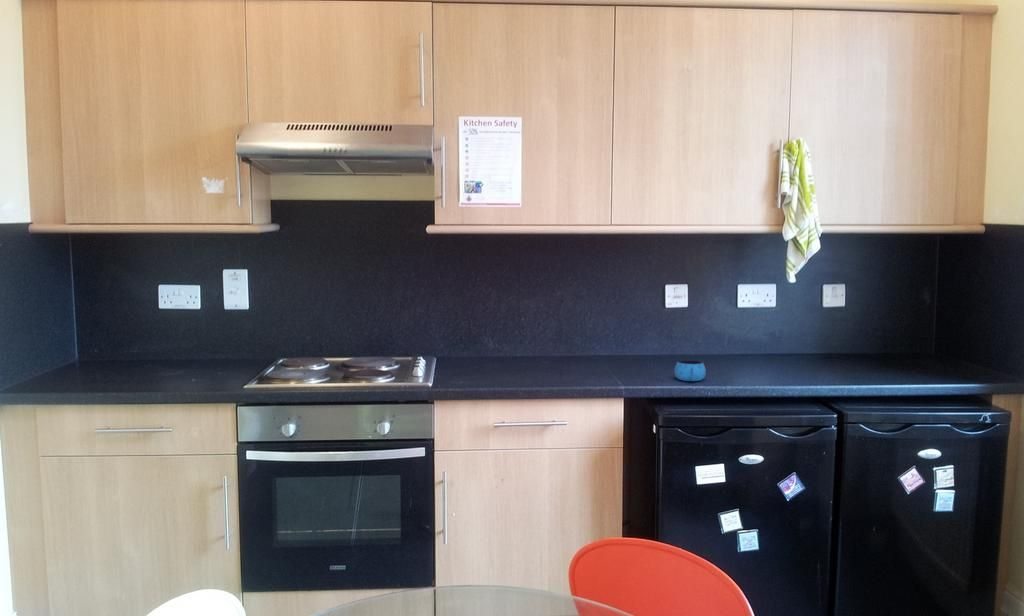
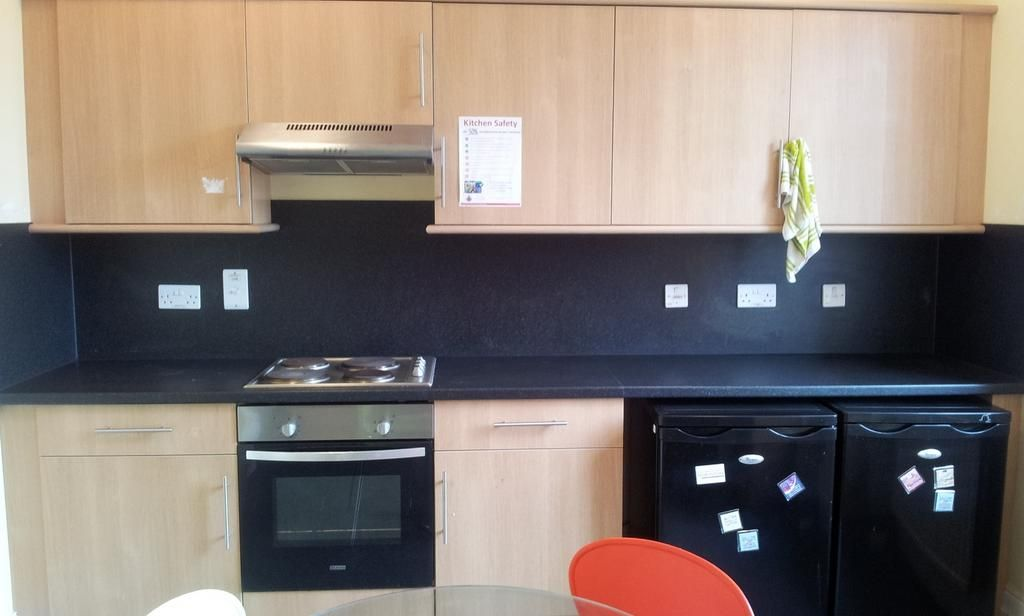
- mug [674,360,707,382]
